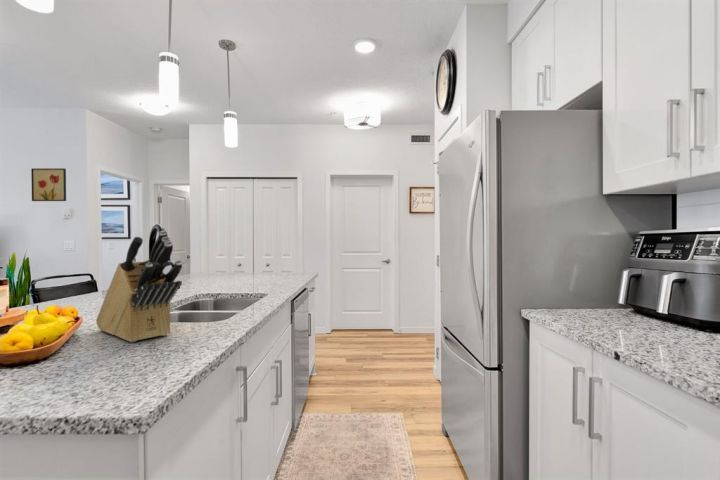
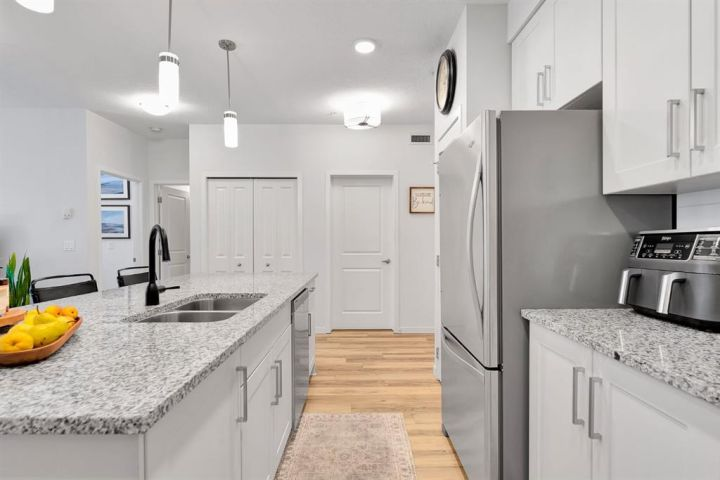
- wall art [30,167,67,202]
- knife block [95,230,183,343]
